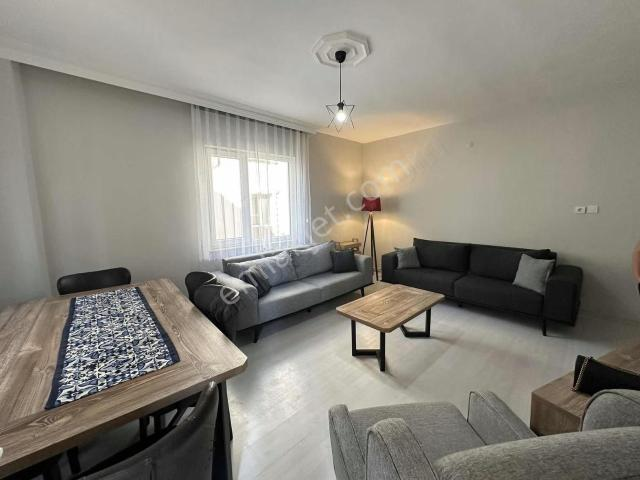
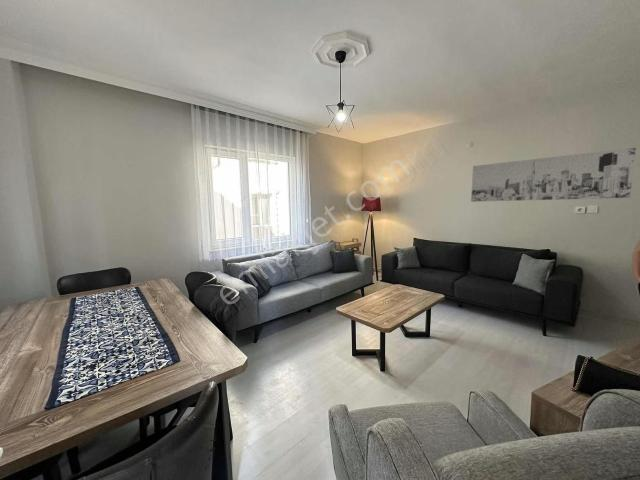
+ wall art [470,147,637,203]
